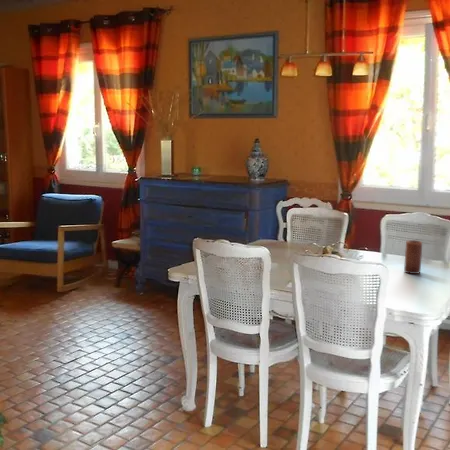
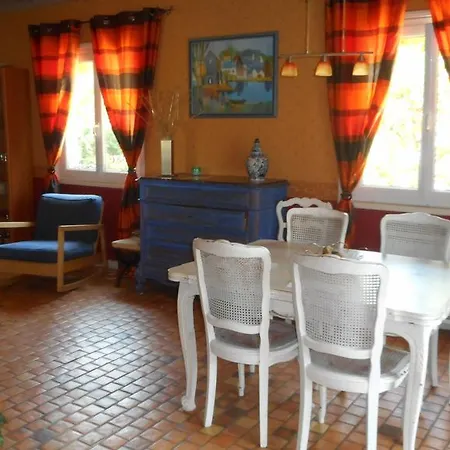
- candle [403,239,423,275]
